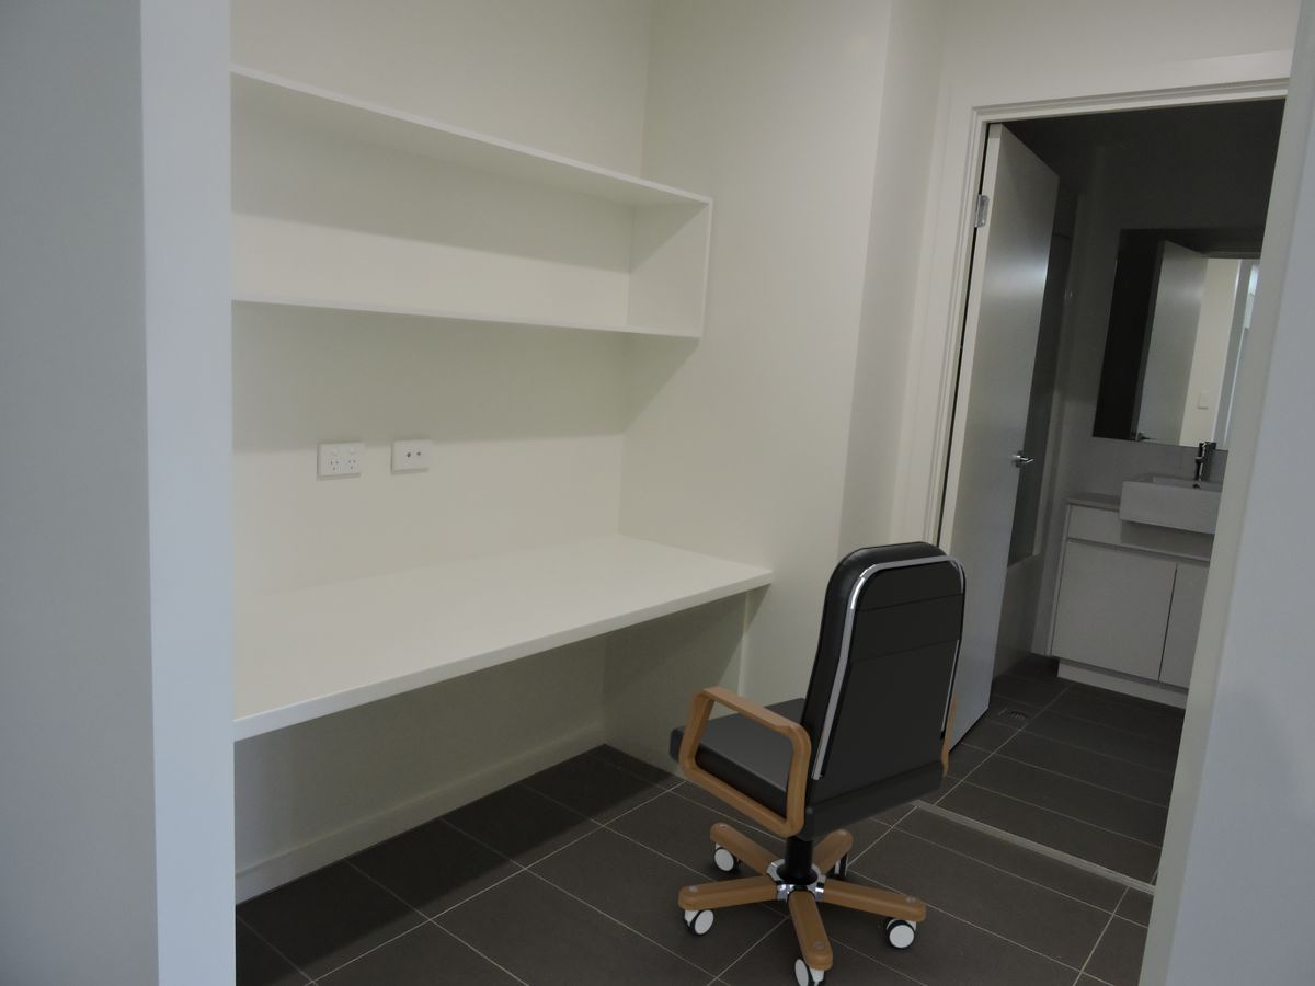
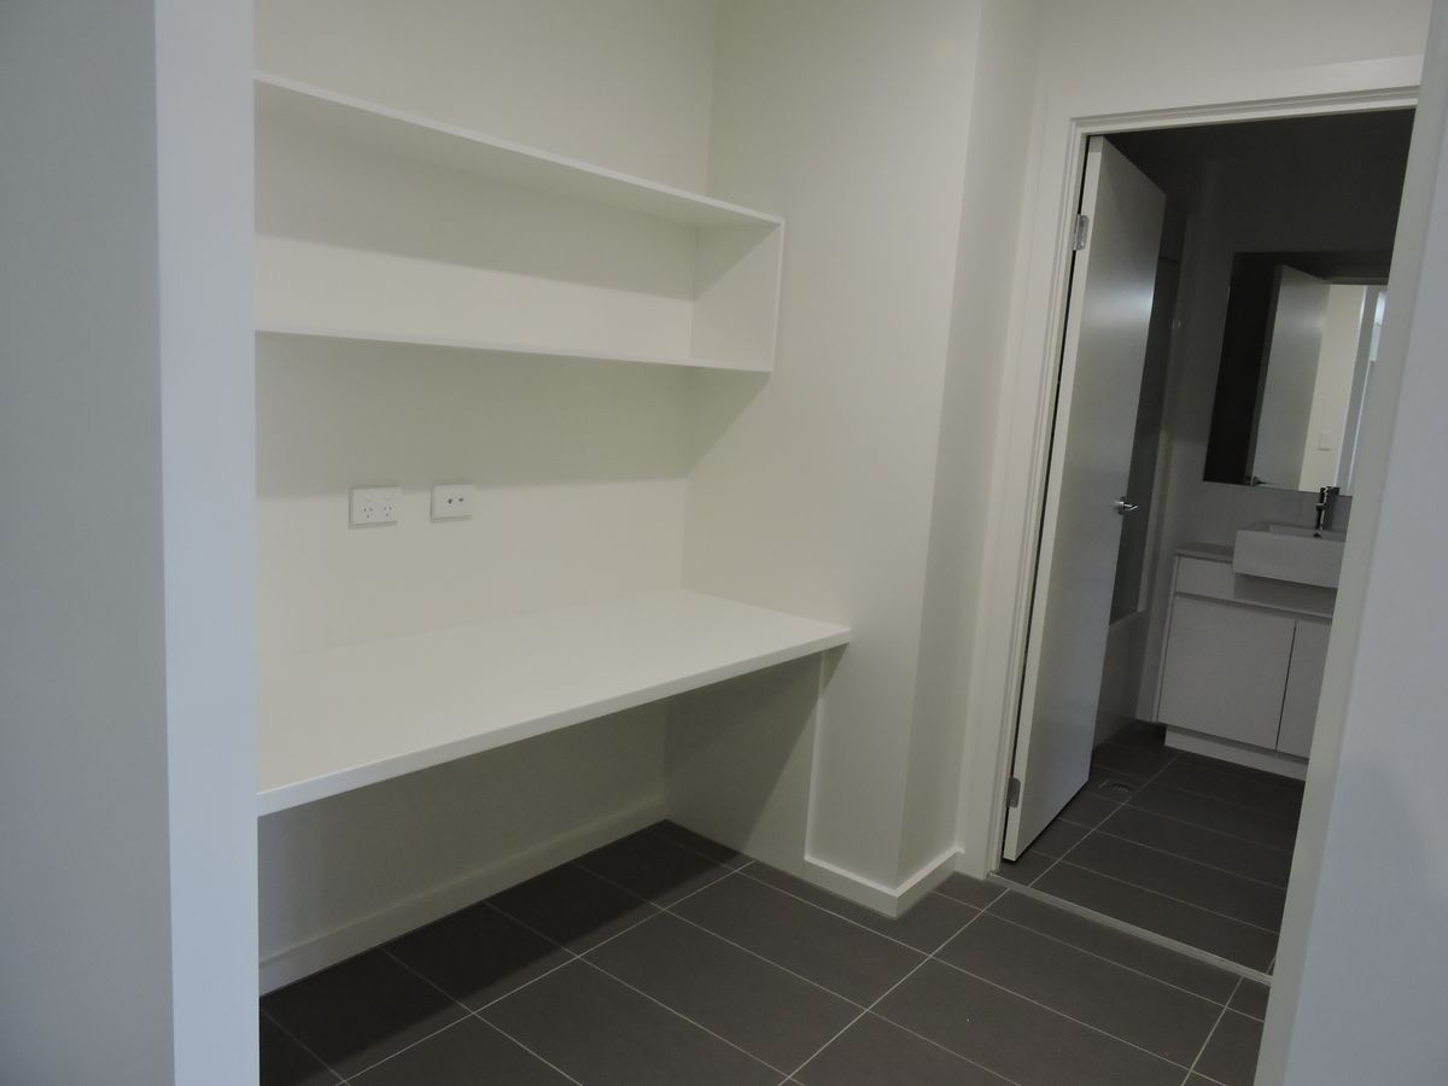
- office chair [667,540,968,986]
